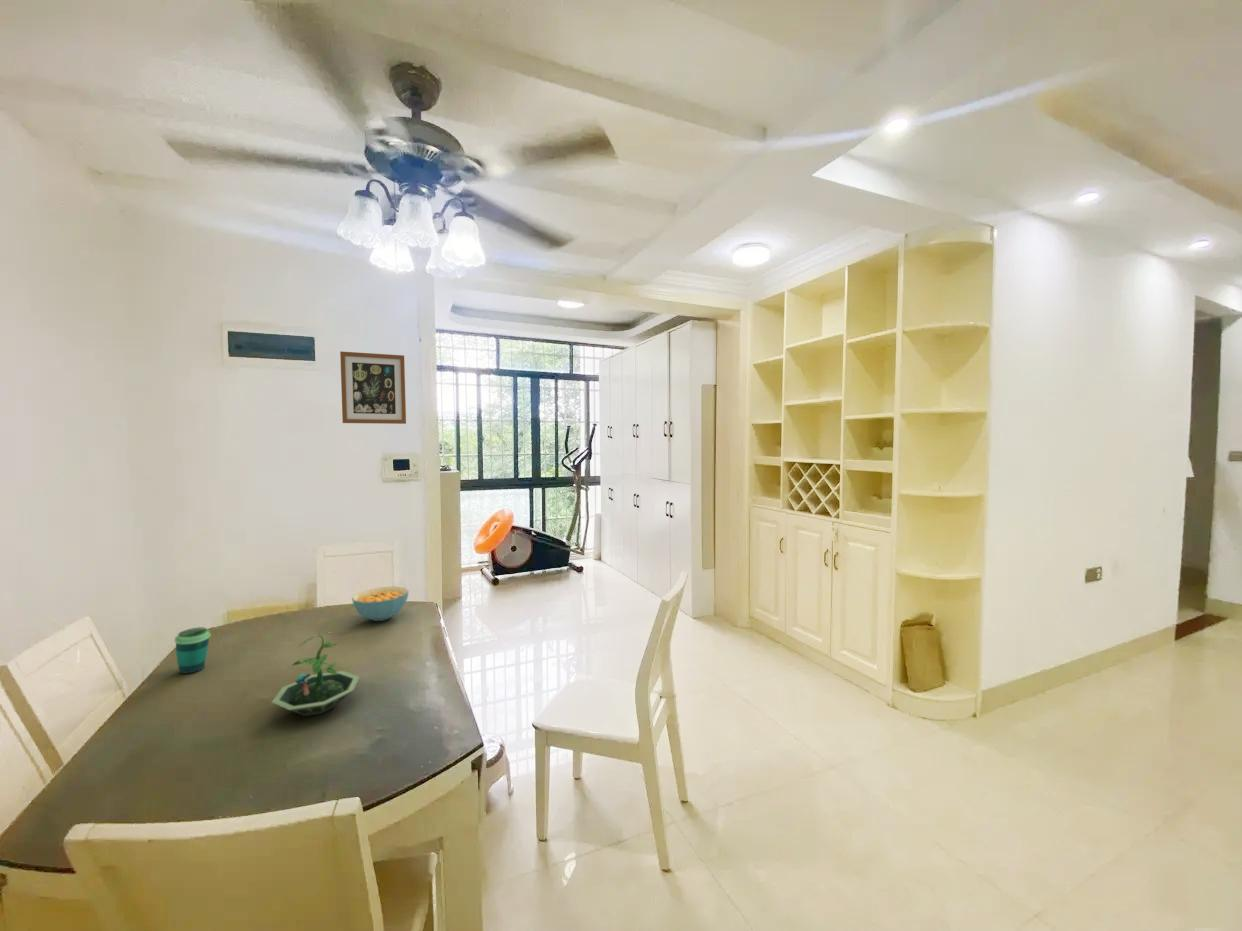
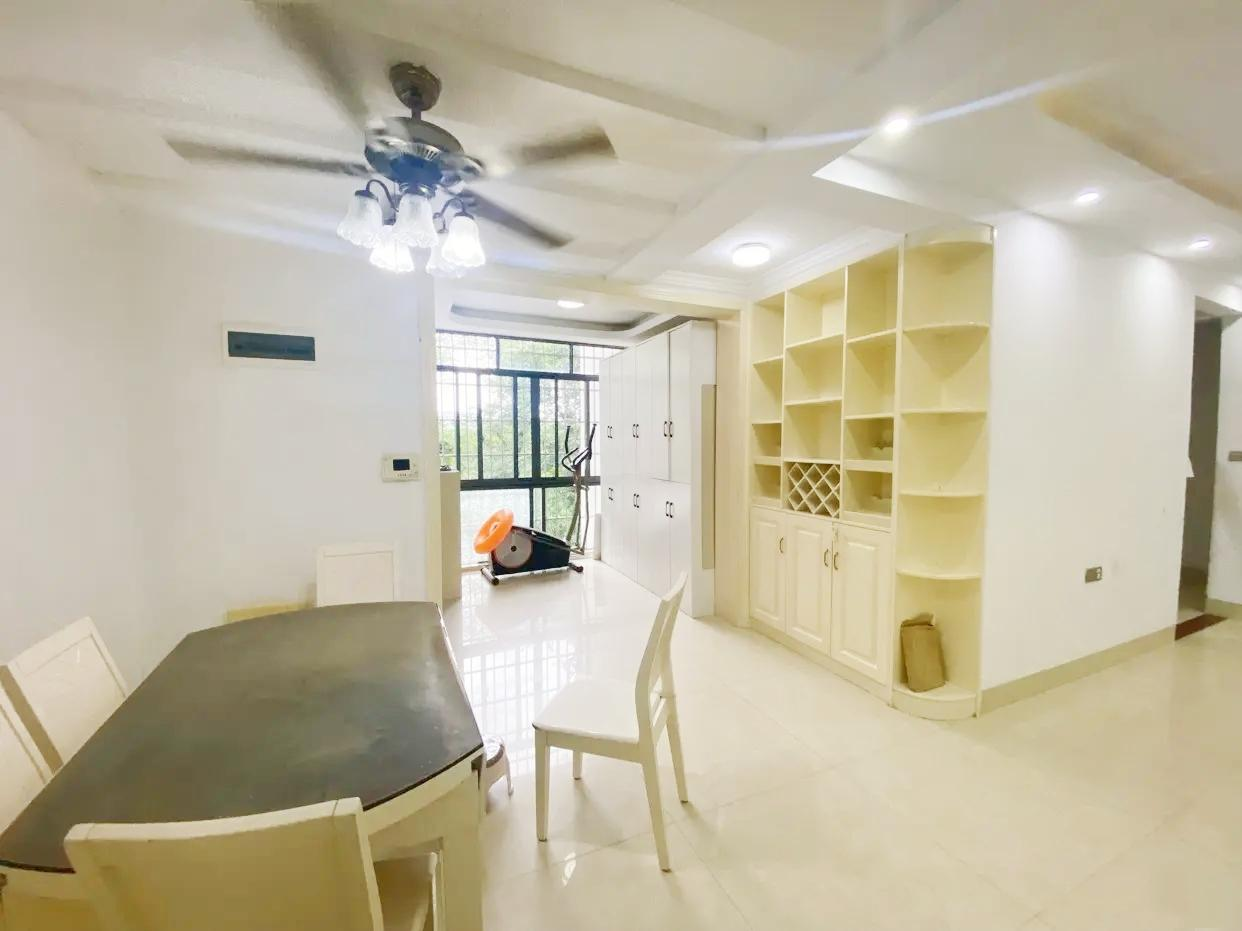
- cereal bowl [351,586,410,622]
- terrarium [271,632,361,717]
- wall art [339,350,407,425]
- cup [173,626,212,675]
